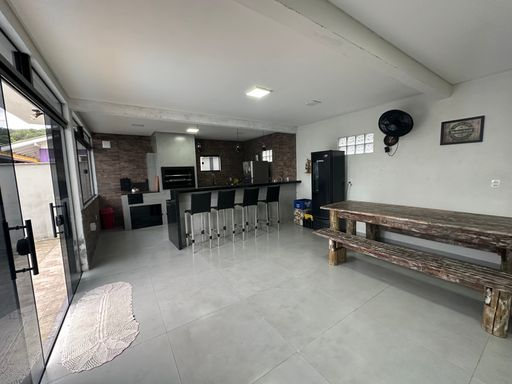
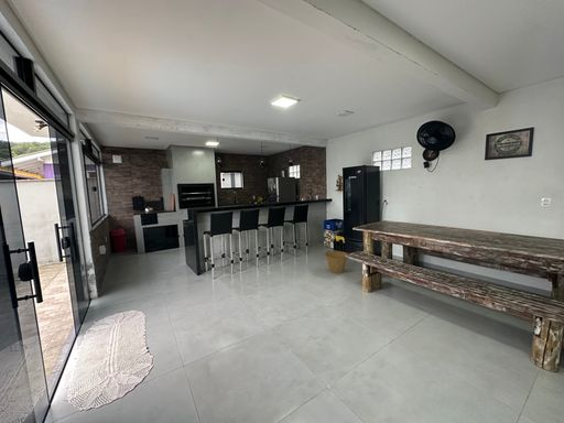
+ basket [324,250,349,274]
